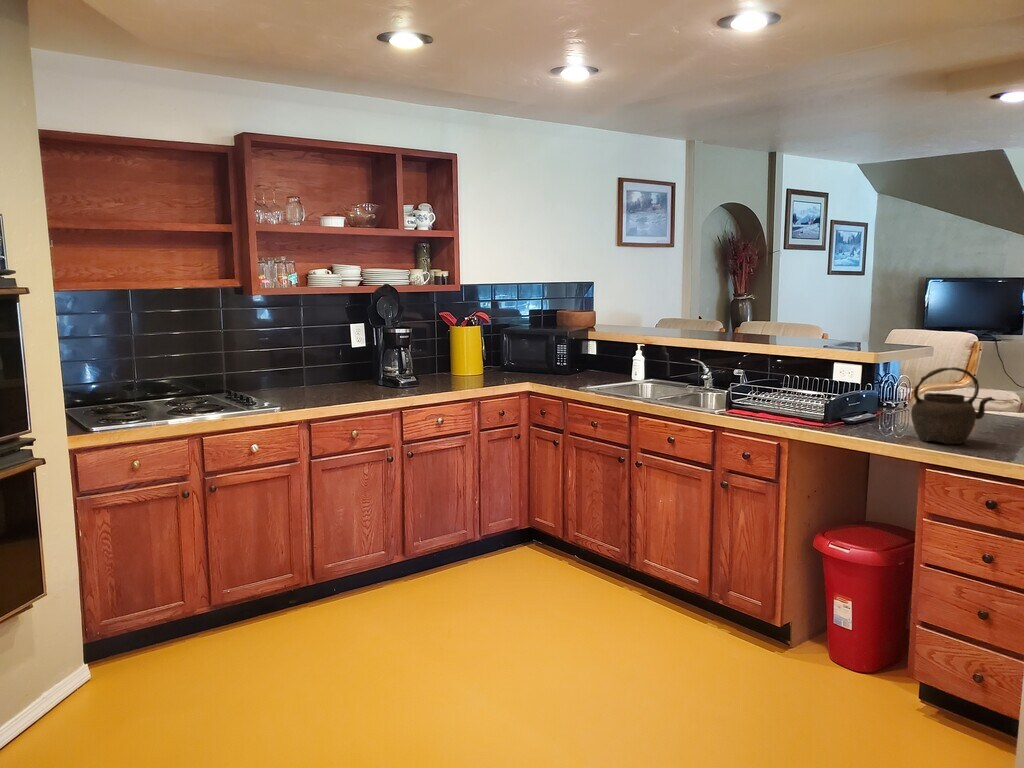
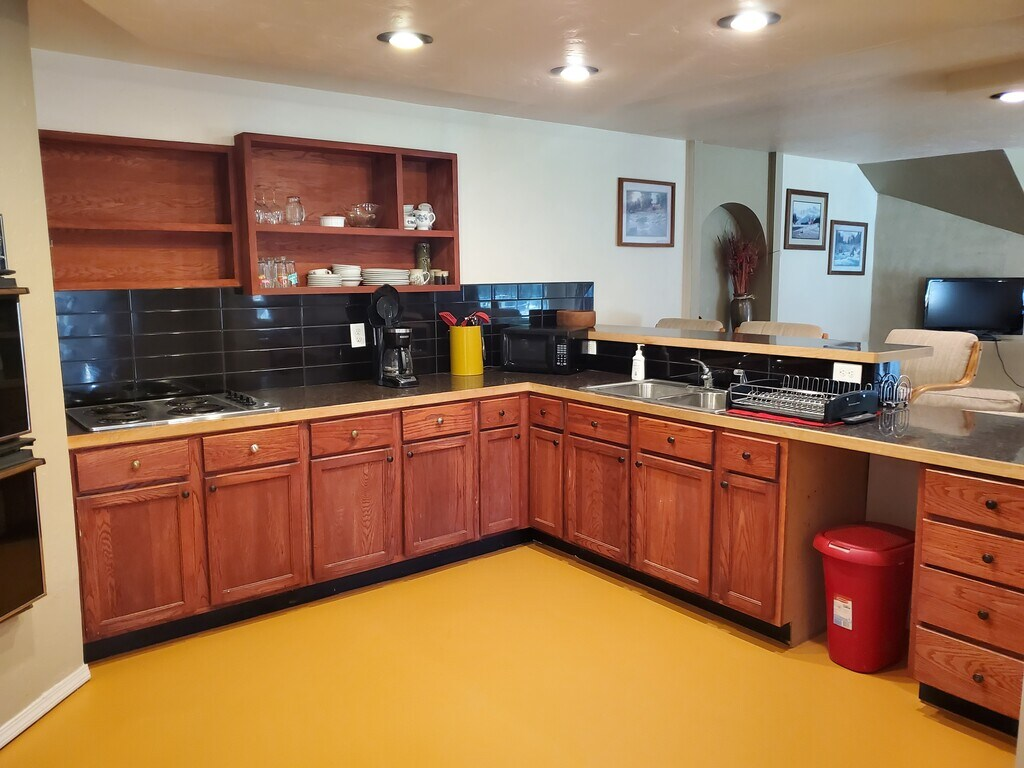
- kettle [910,366,996,445]
